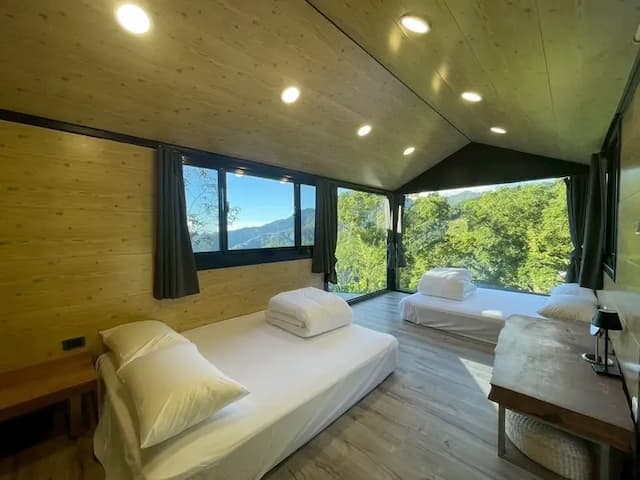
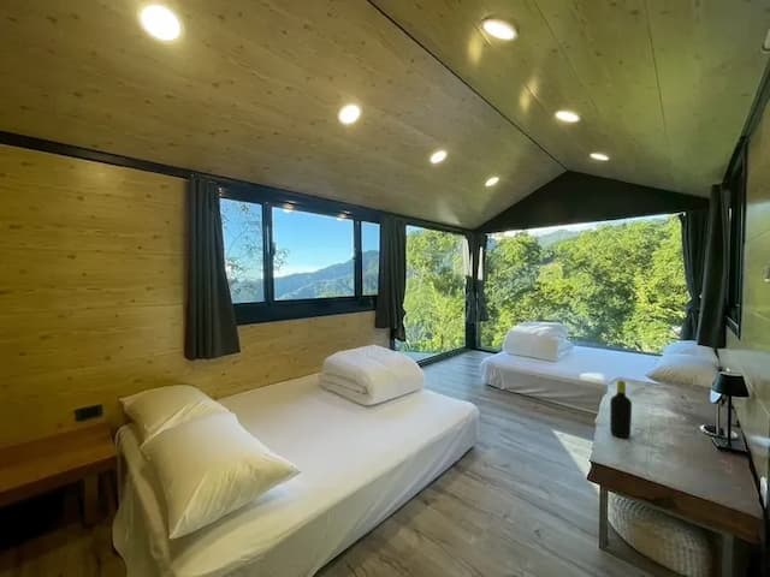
+ bottle [609,379,633,439]
